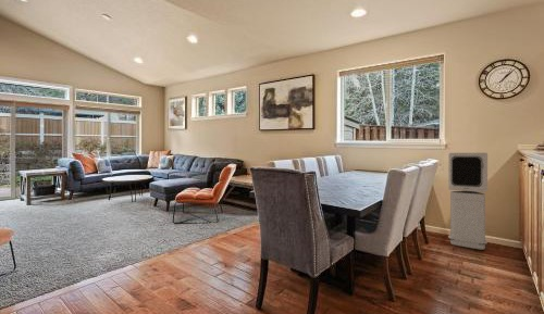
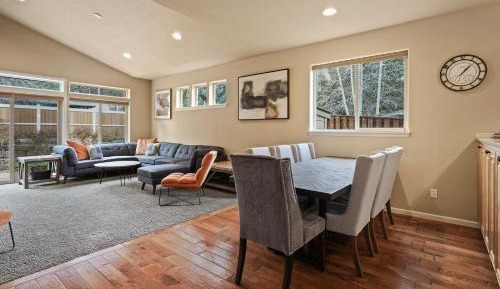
- air purifier [447,152,489,251]
